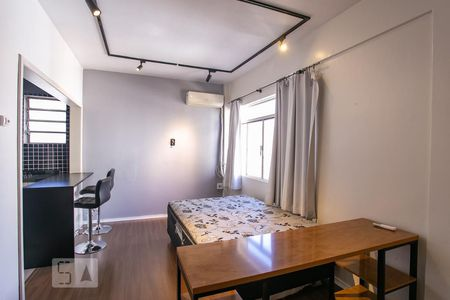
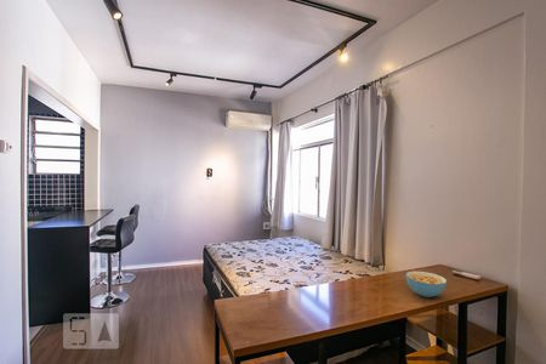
+ cereal bowl [404,271,448,298]
